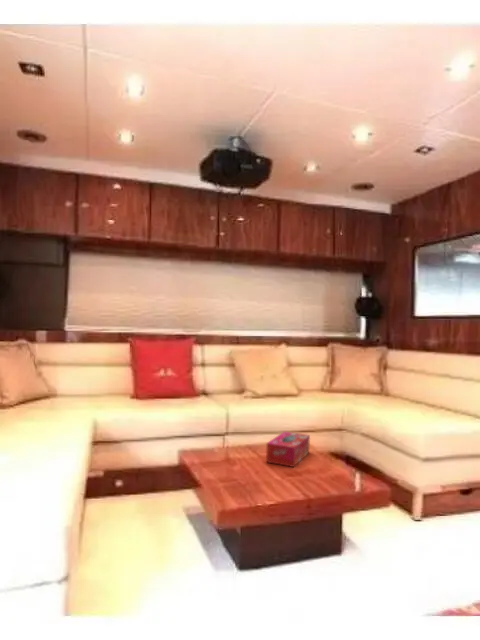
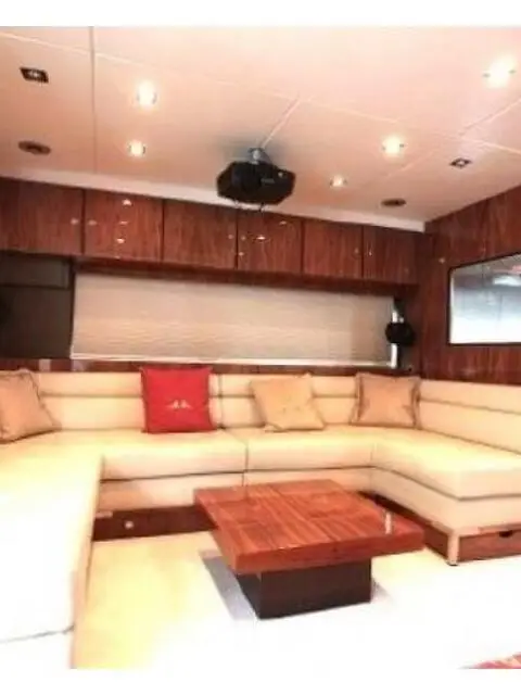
- tissue box [265,430,311,468]
